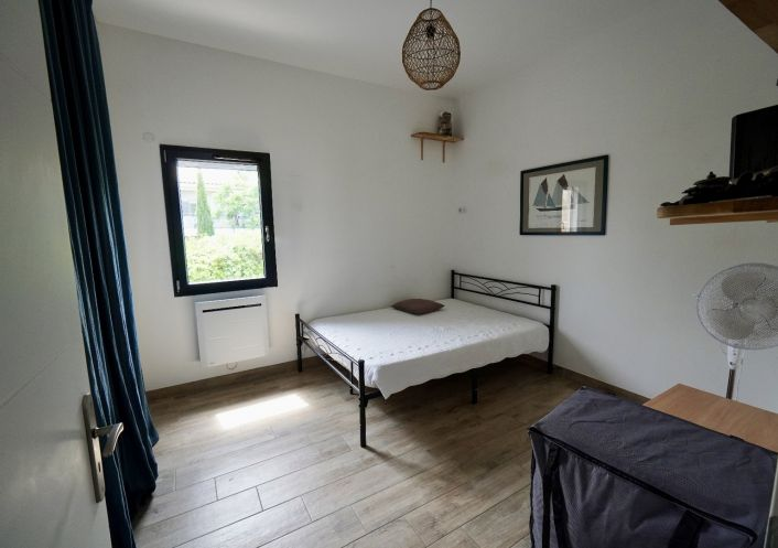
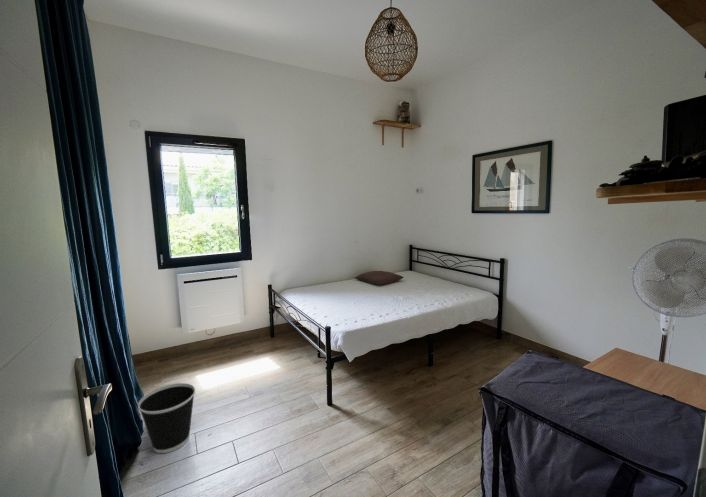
+ wastebasket [137,382,196,454]
